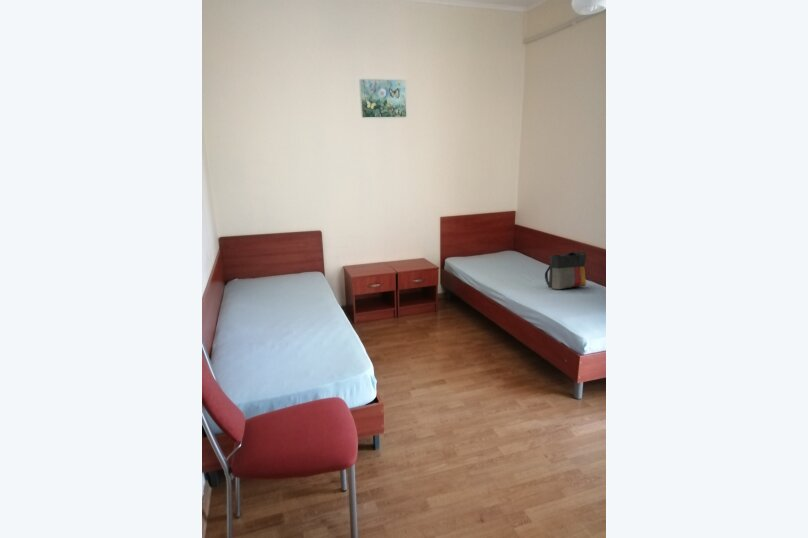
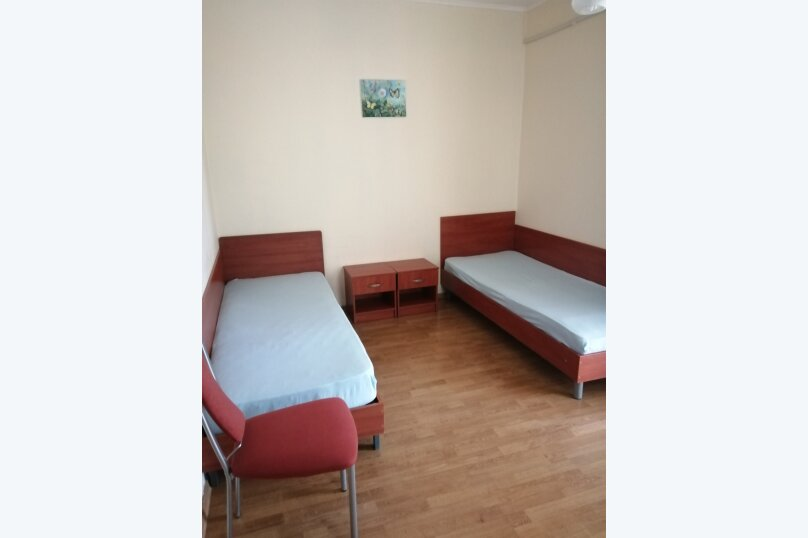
- tote bag [544,251,588,290]
